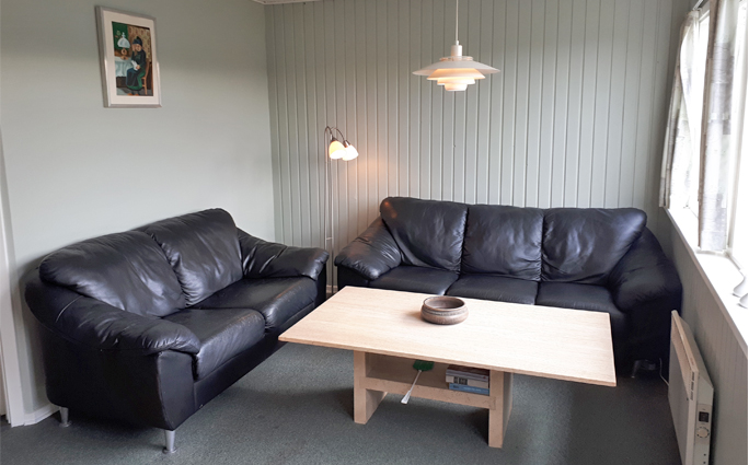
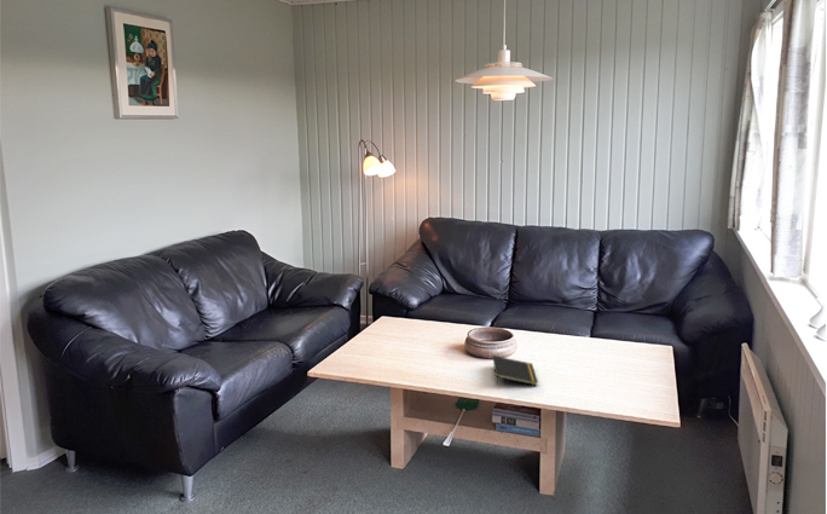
+ notepad [492,354,539,387]
